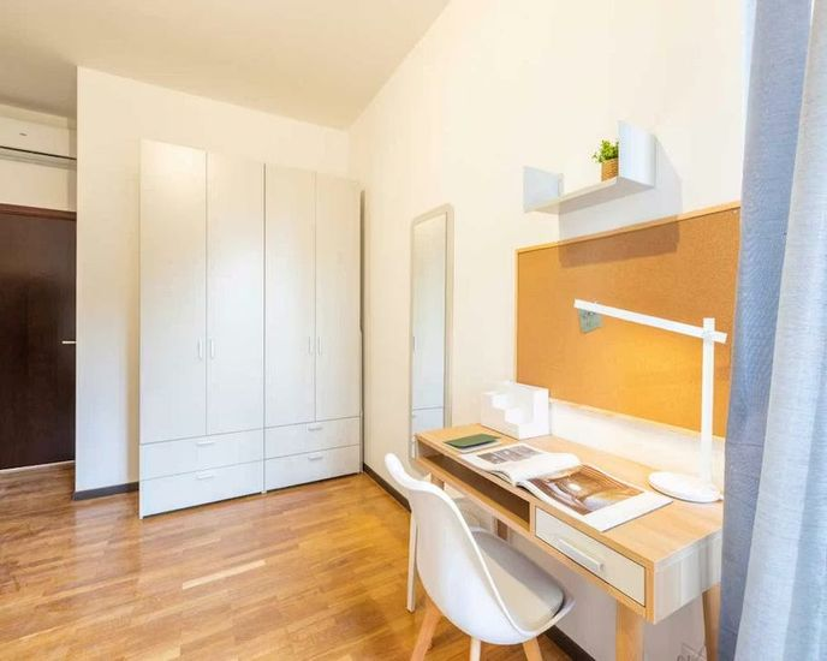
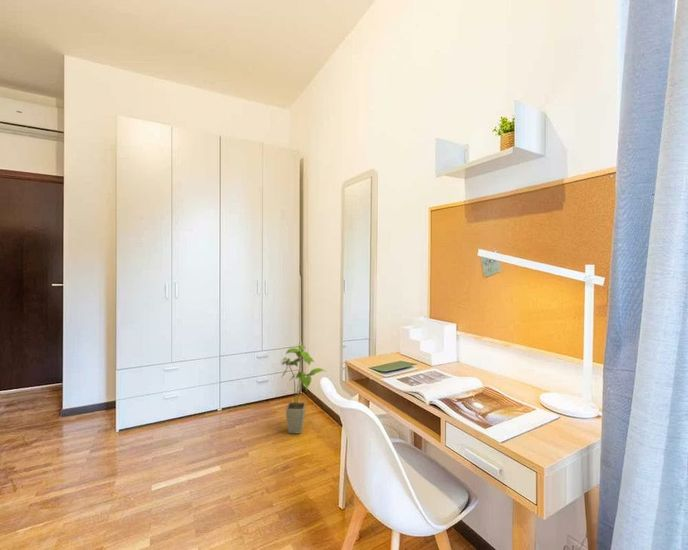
+ house plant [280,344,327,435]
